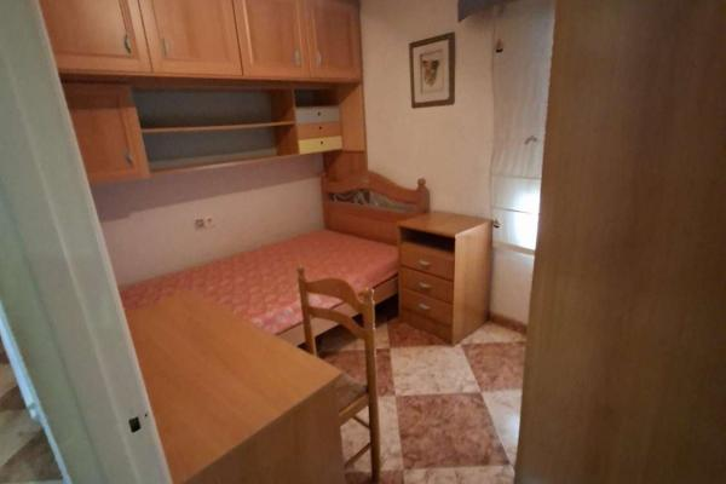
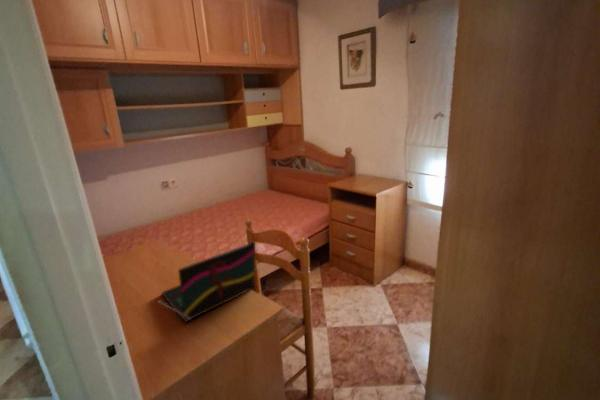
+ laptop [157,240,256,323]
